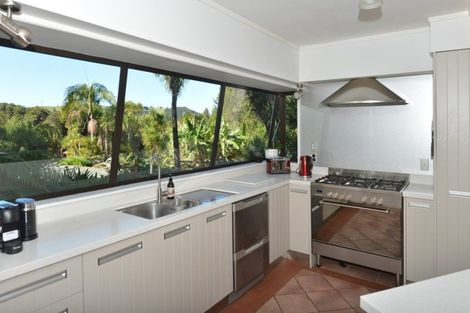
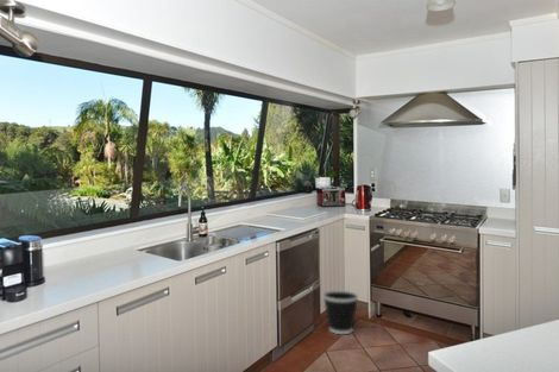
+ wastebasket [321,289,360,335]
